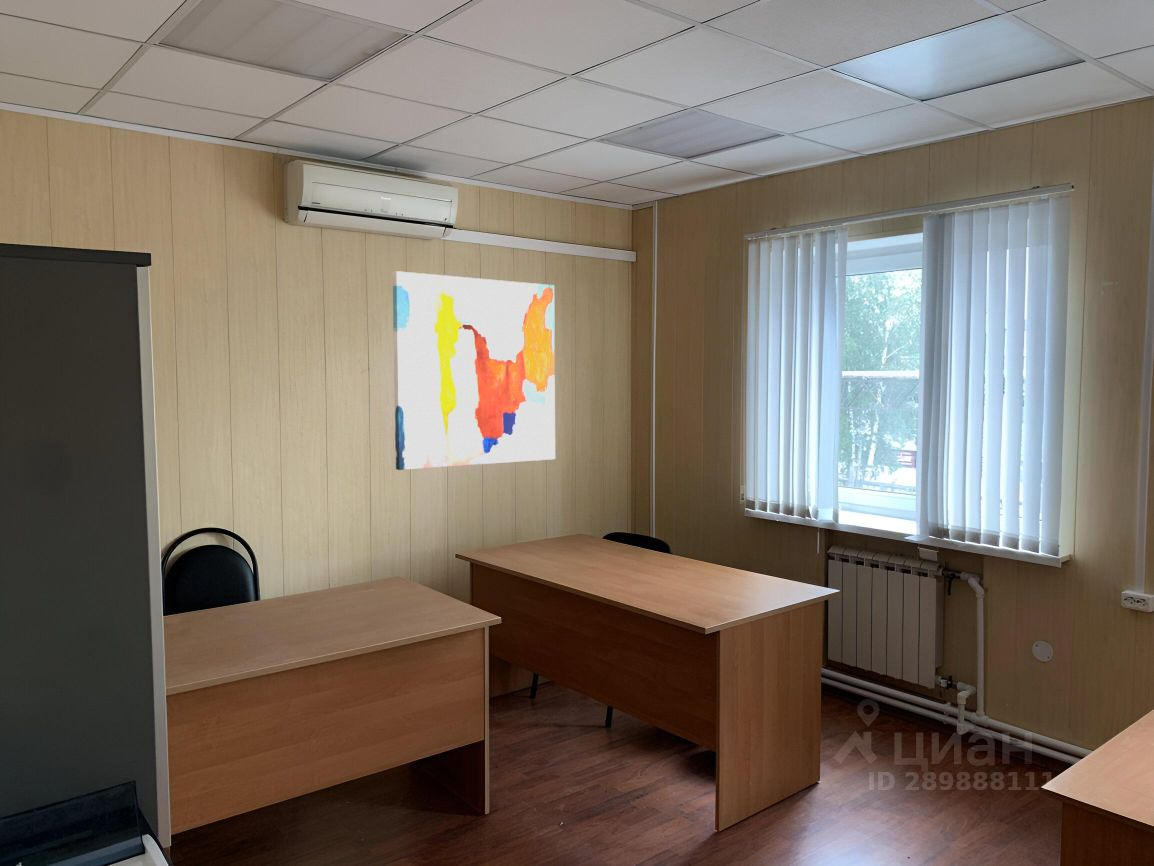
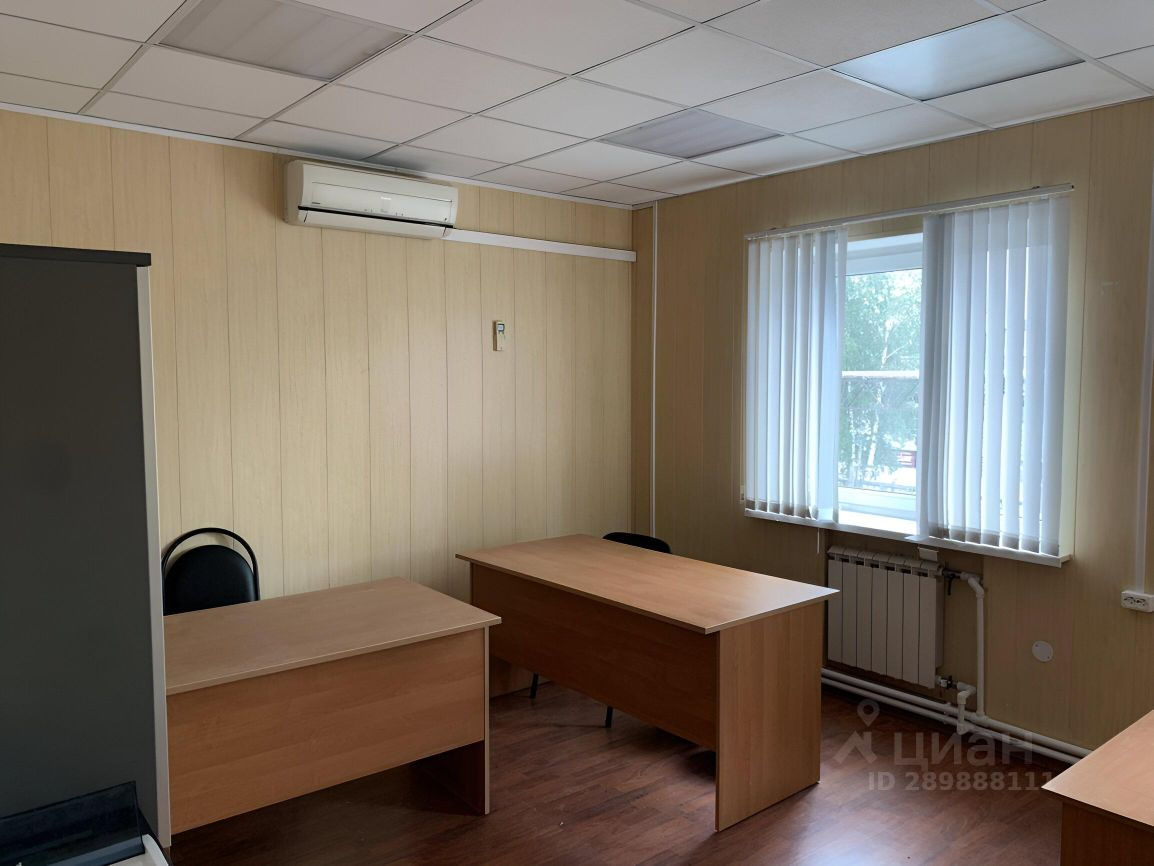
- wall art [392,270,556,471]
